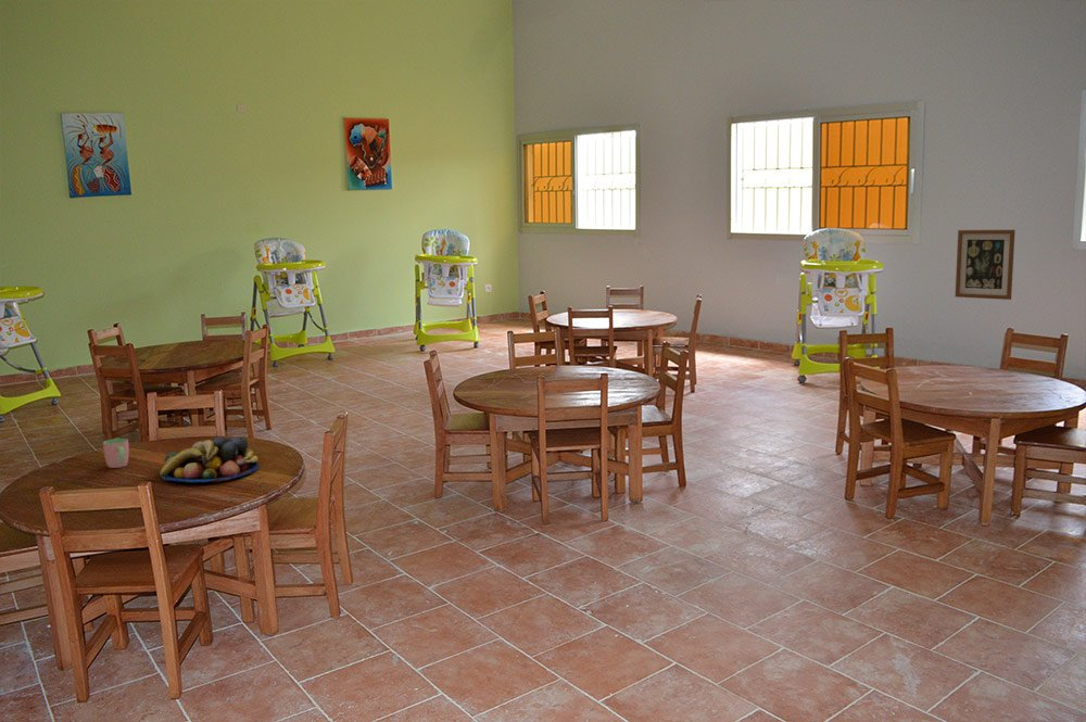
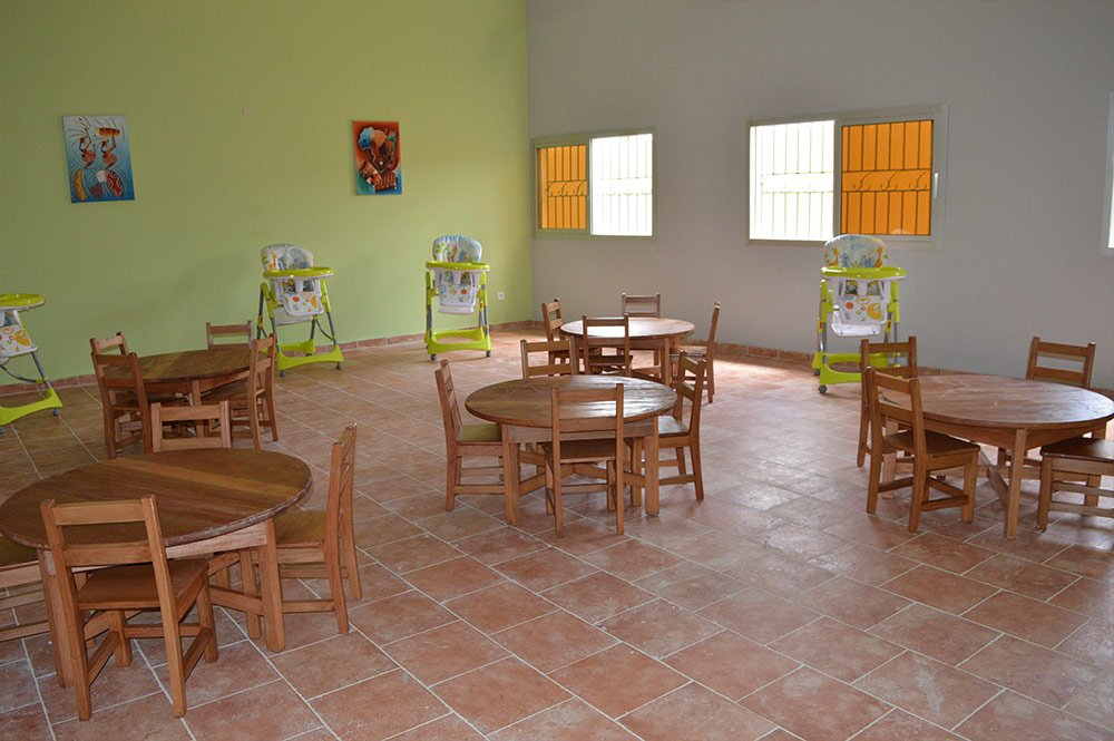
- fruit bowl [159,435,261,483]
- cup [102,438,129,469]
- wall art [955,229,1016,301]
